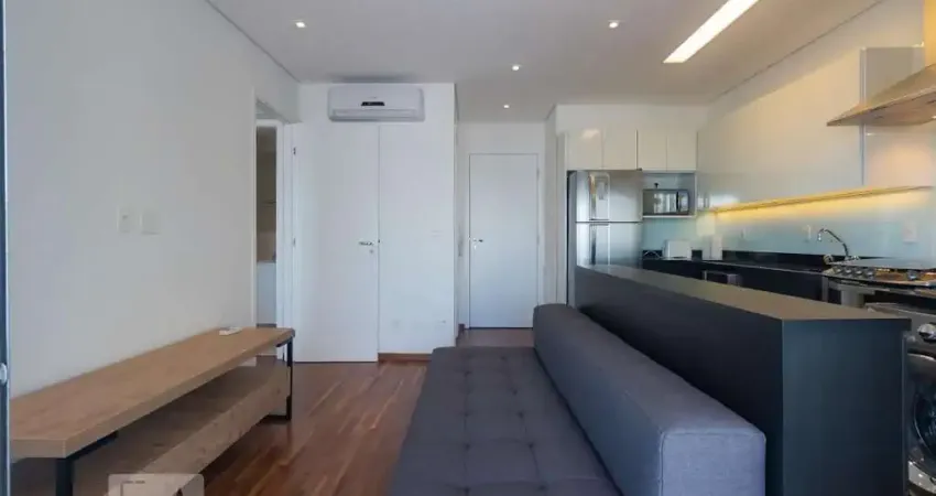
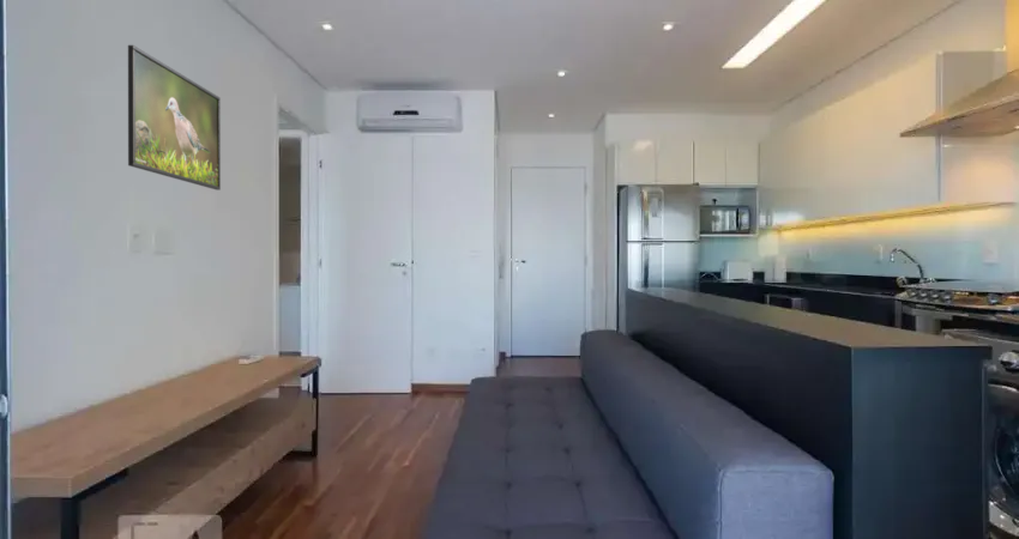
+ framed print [127,44,222,192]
